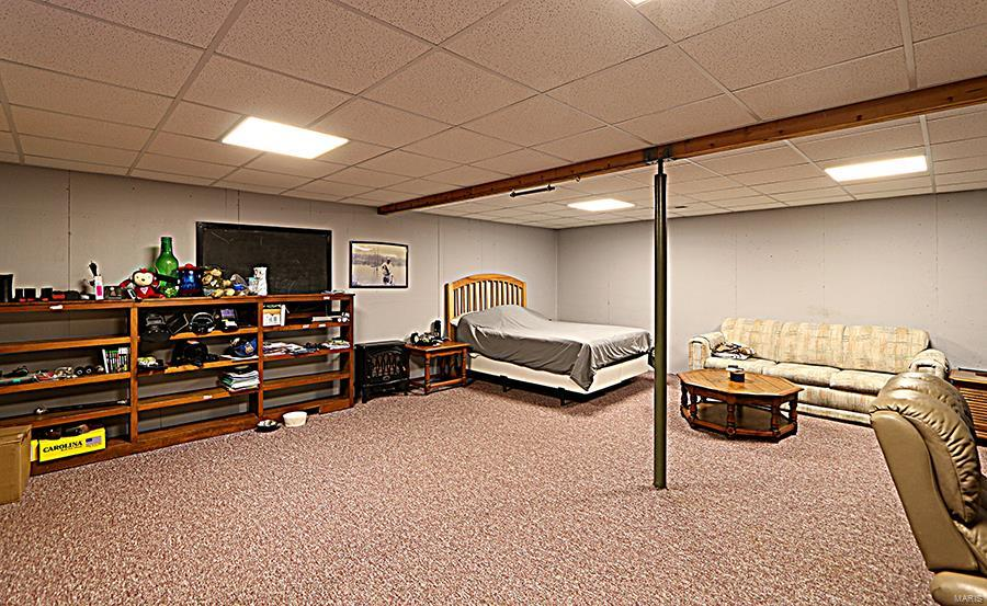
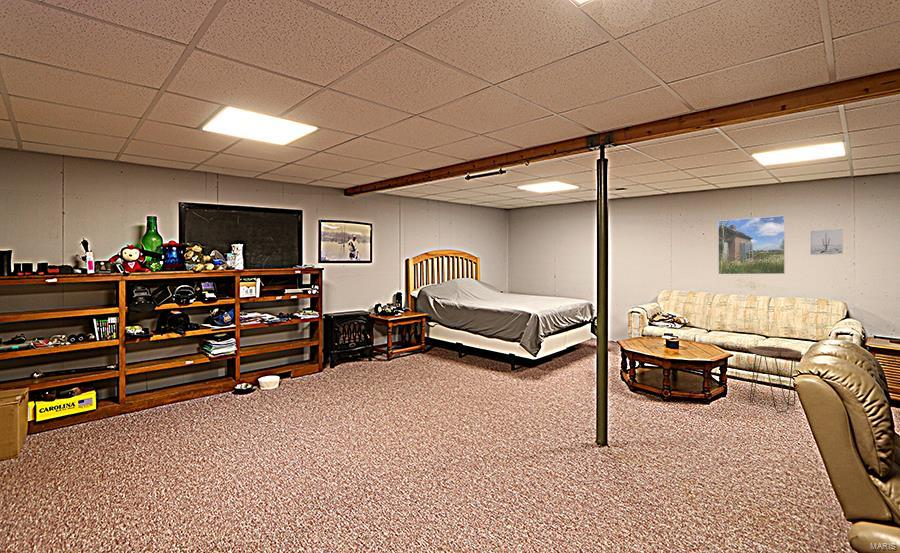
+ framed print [717,215,786,275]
+ wall art [809,228,844,256]
+ side table [748,345,802,413]
